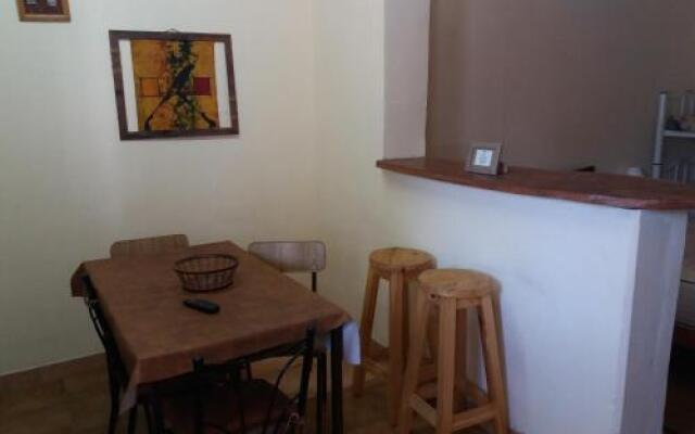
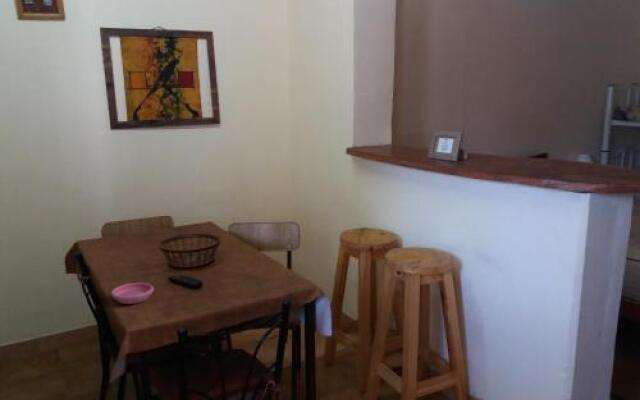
+ saucer [110,282,155,305]
